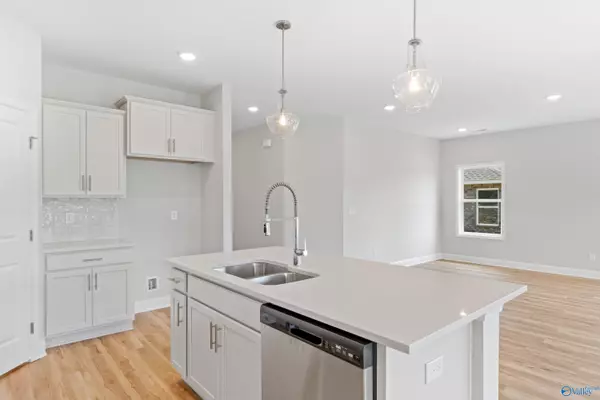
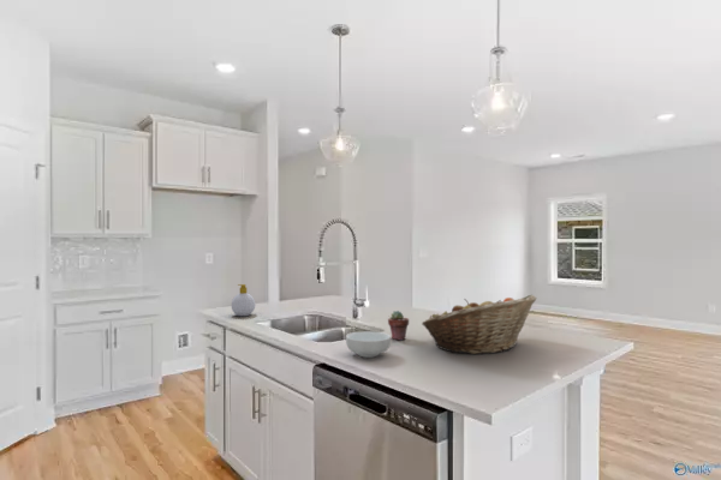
+ soap bottle [230,283,256,317]
+ potted succulent [387,310,410,341]
+ fruit basket [421,294,537,355]
+ cereal bowl [345,330,392,359]
